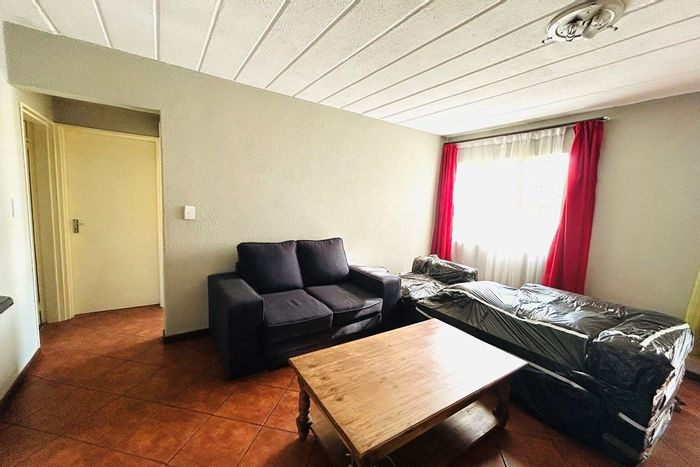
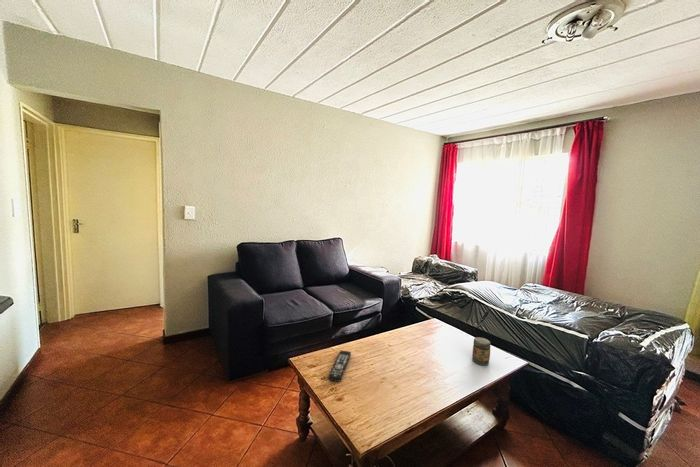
+ jar [471,336,492,366]
+ remote control [327,350,352,383]
